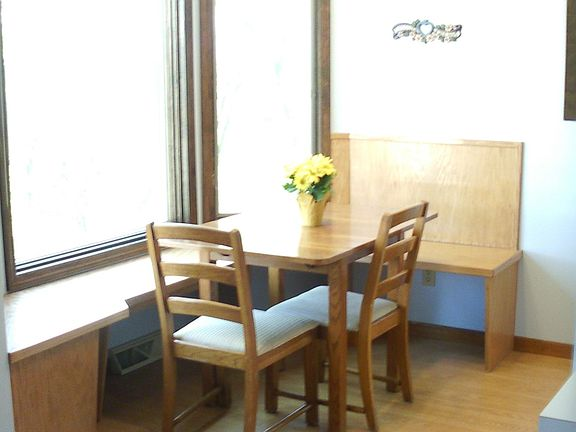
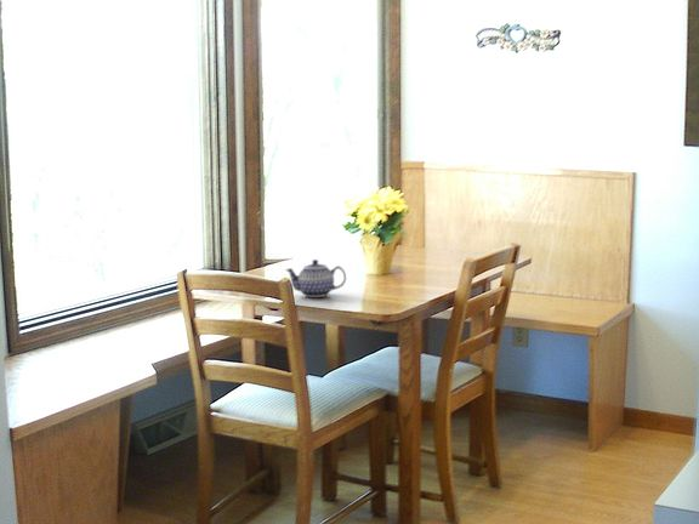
+ teapot [284,258,347,298]
